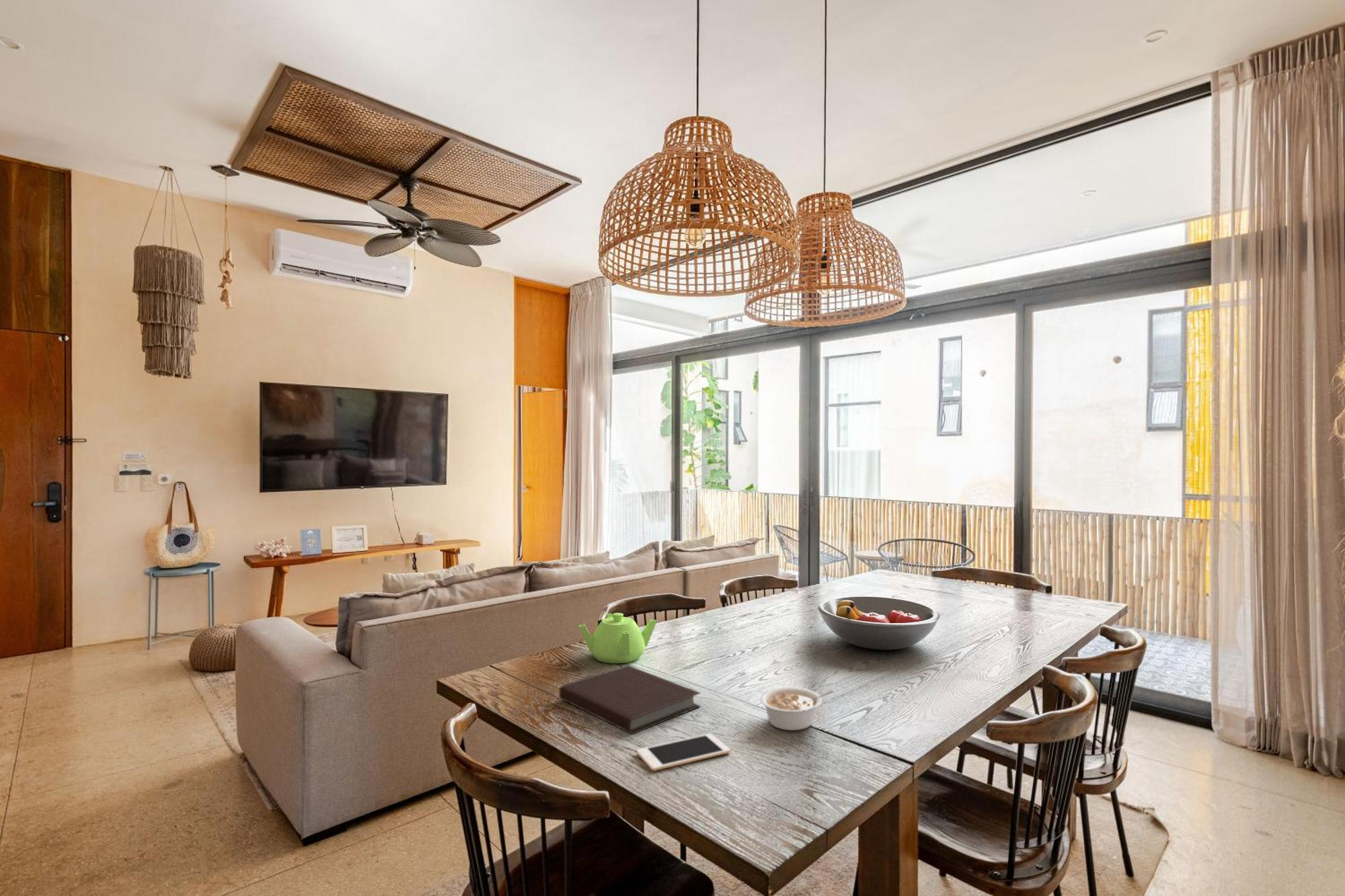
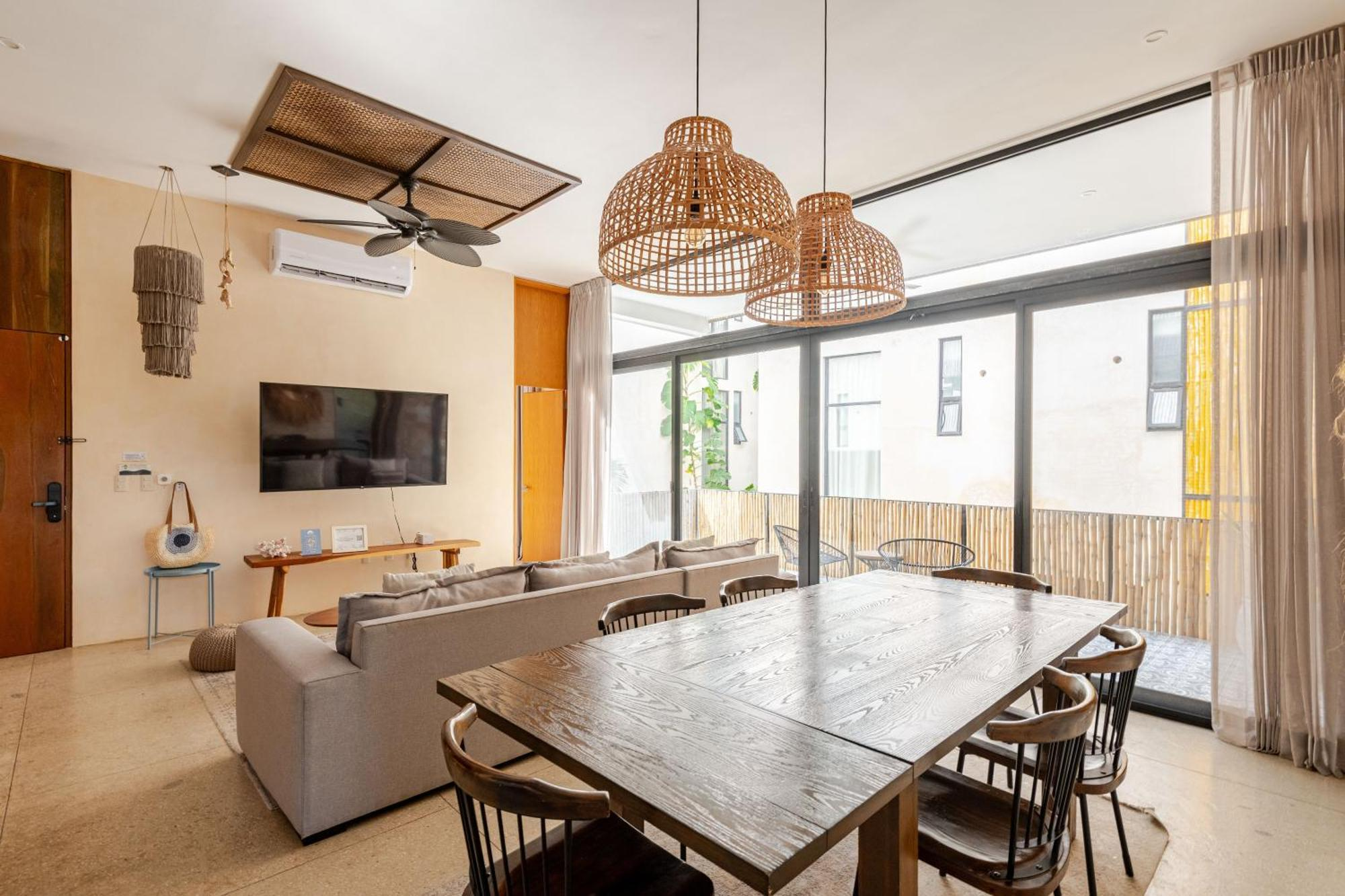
- notebook [559,665,701,734]
- legume [759,686,835,731]
- fruit bowl [817,596,941,651]
- cell phone [636,733,731,772]
- teapot [578,612,657,664]
